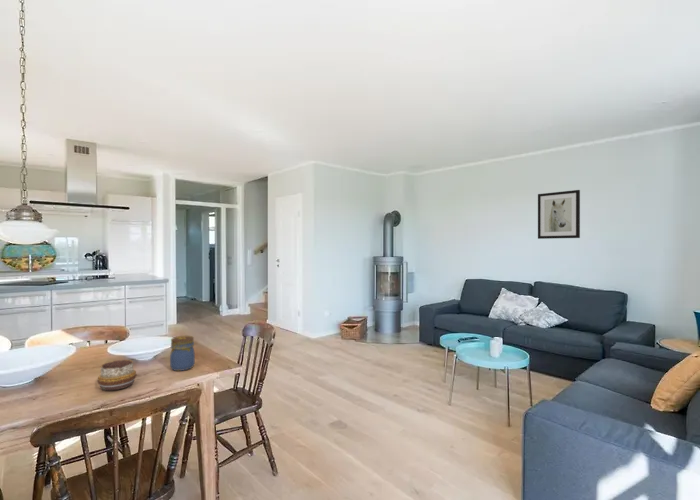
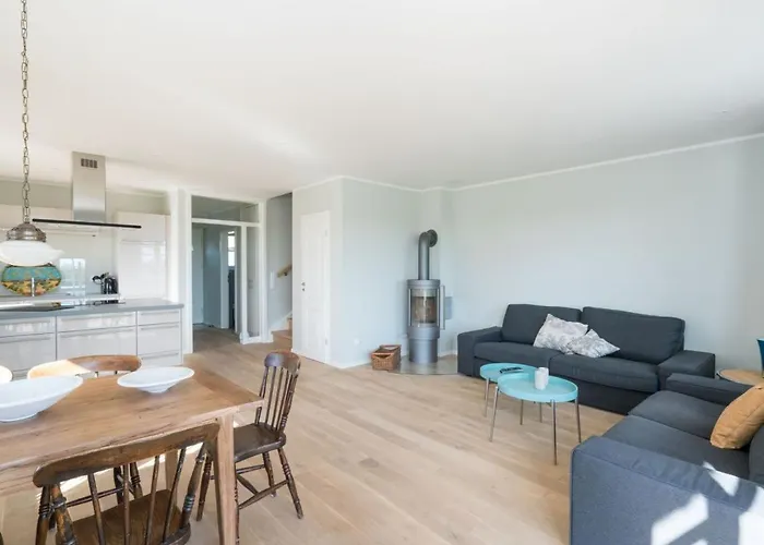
- decorative bowl [96,359,138,392]
- wall art [537,189,581,240]
- jar [169,335,196,372]
